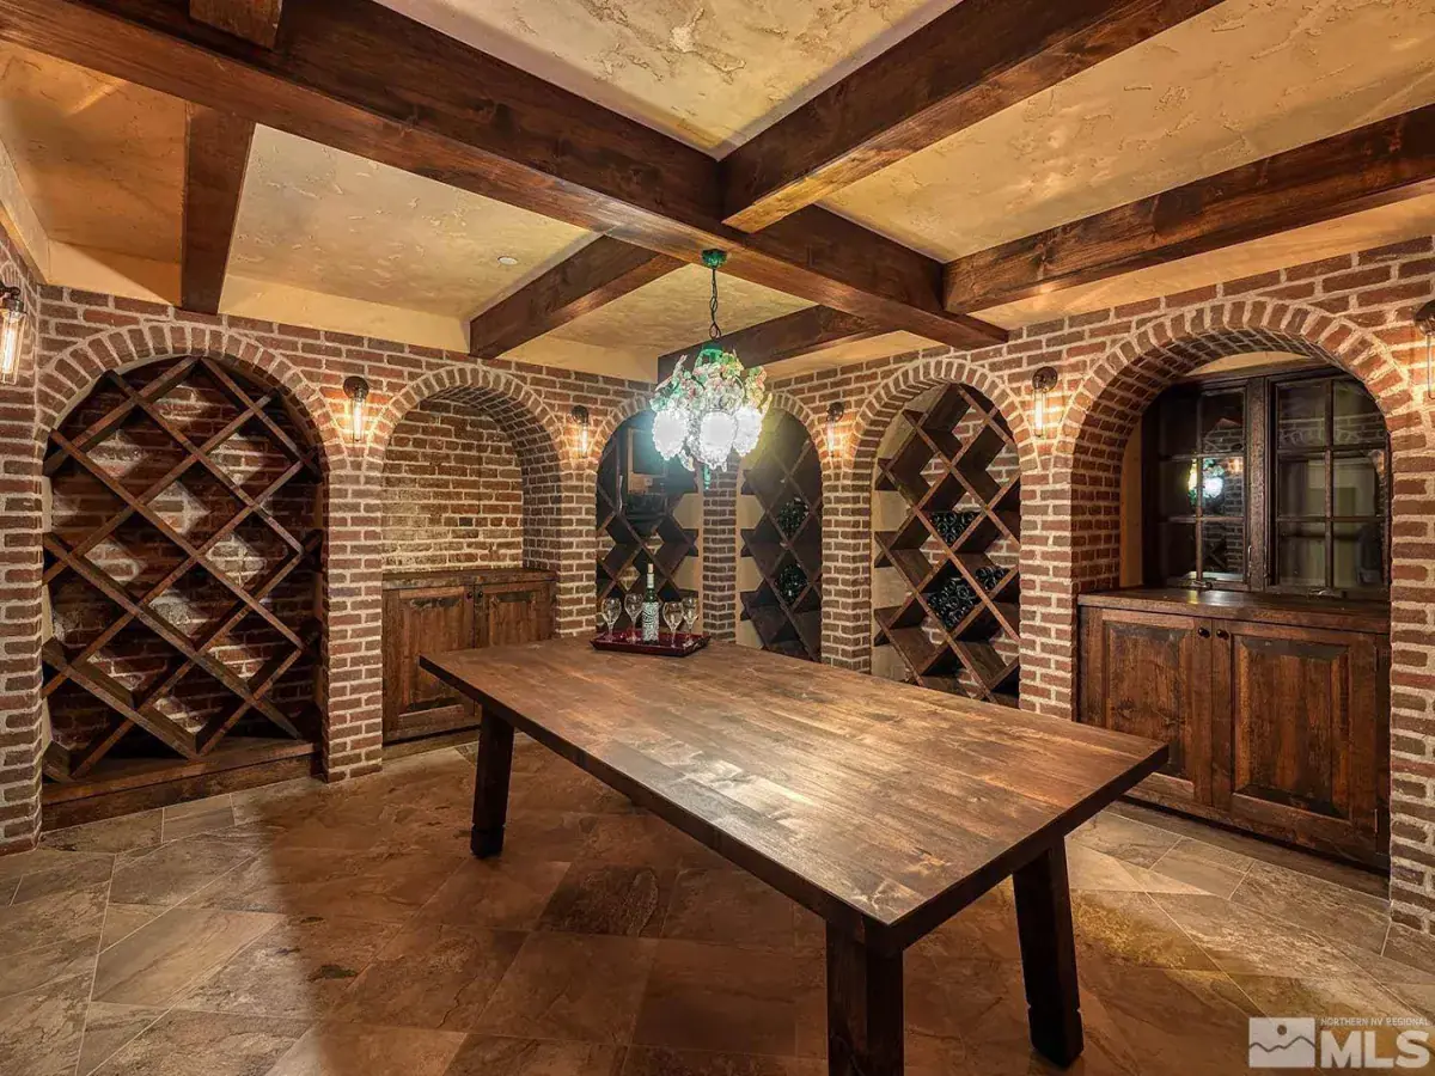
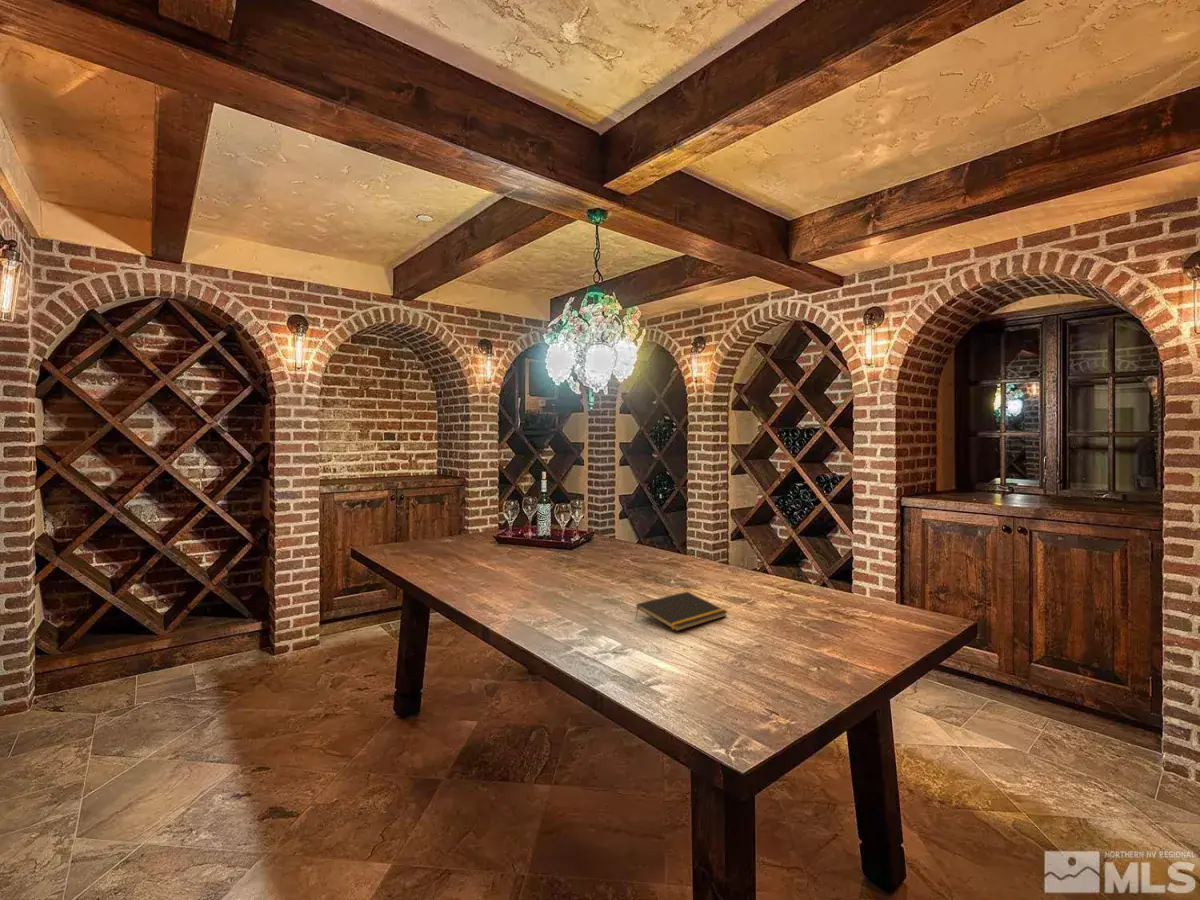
+ notepad [634,591,729,632]
